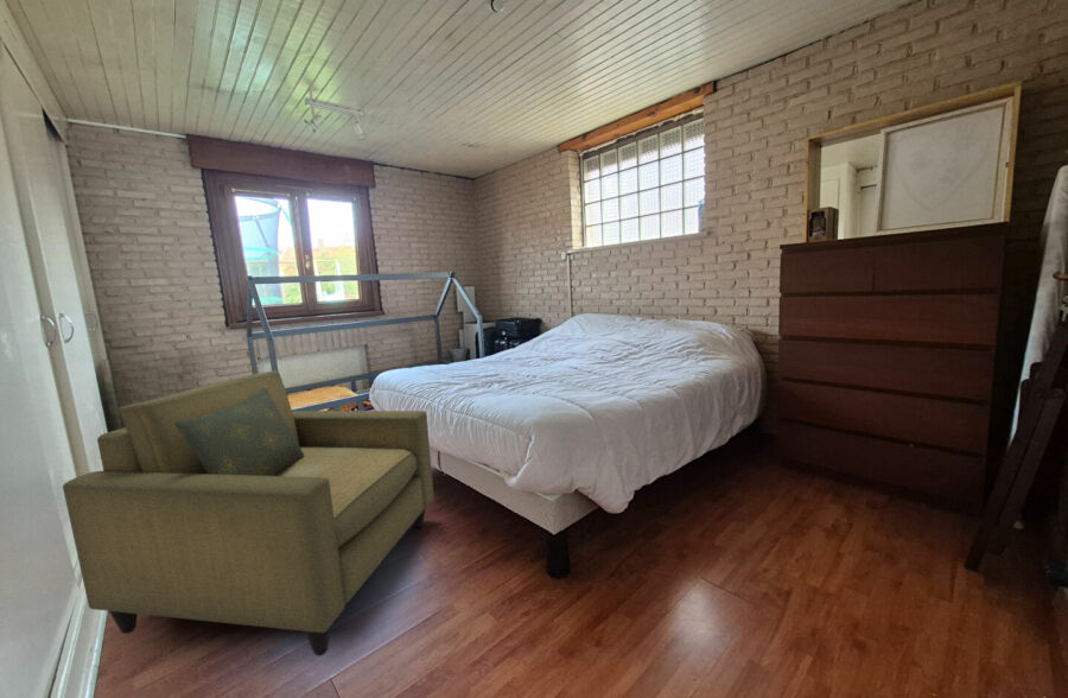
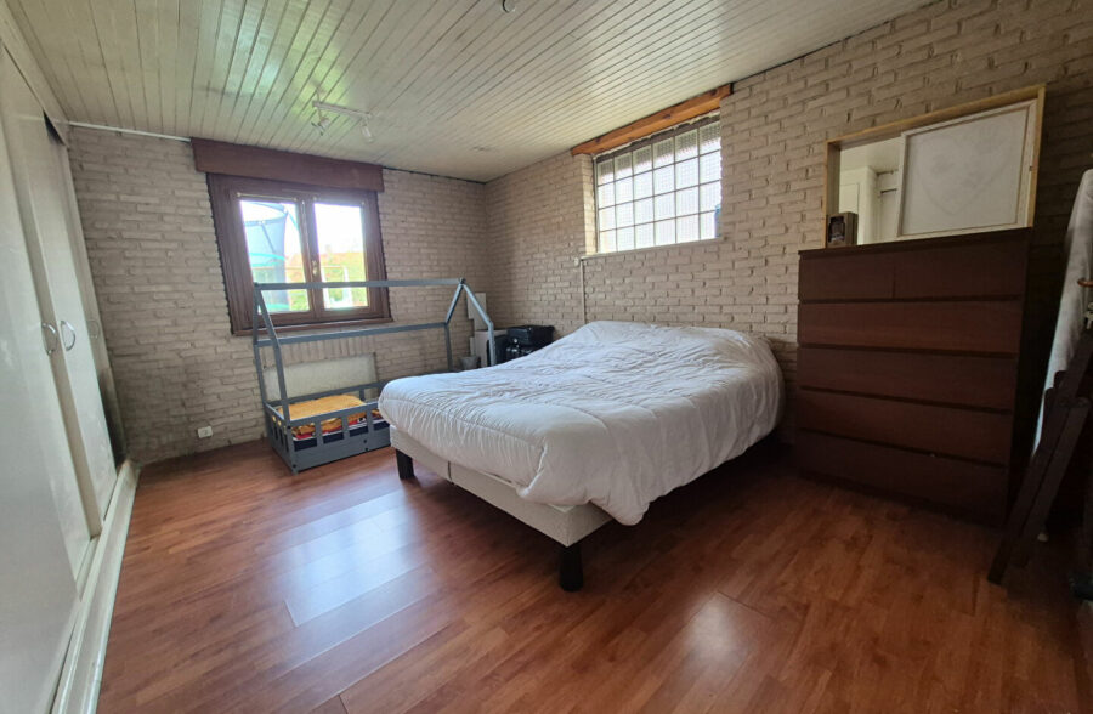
- armchair [62,369,436,656]
